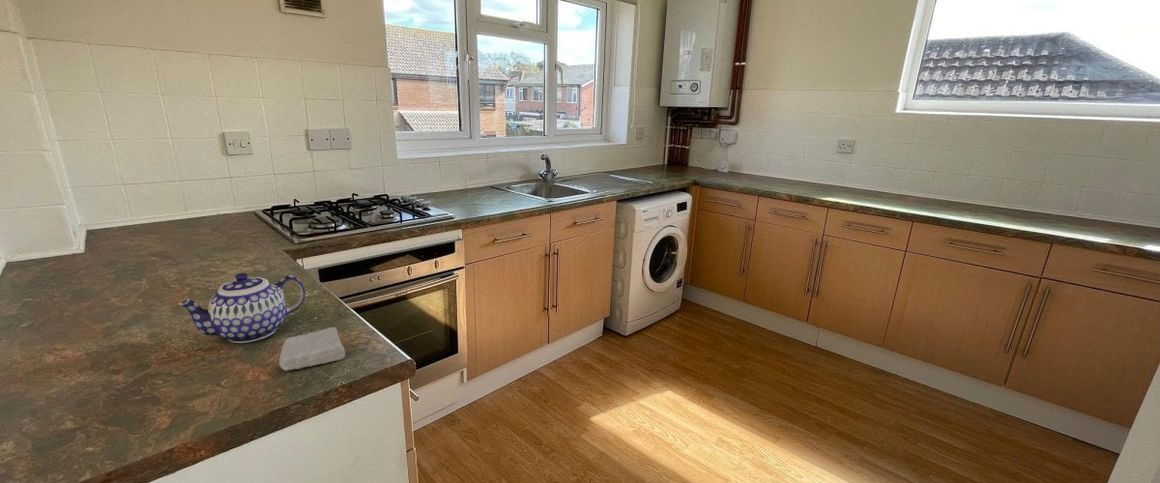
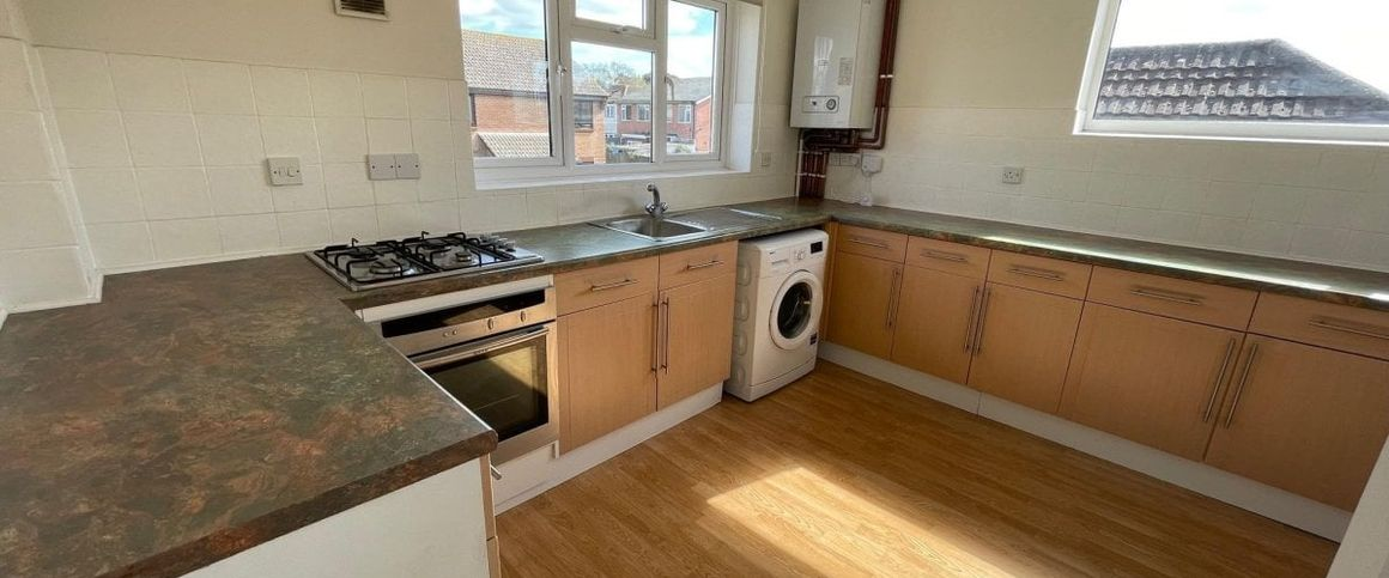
- teapot [178,272,306,344]
- soap bar [278,326,346,372]
